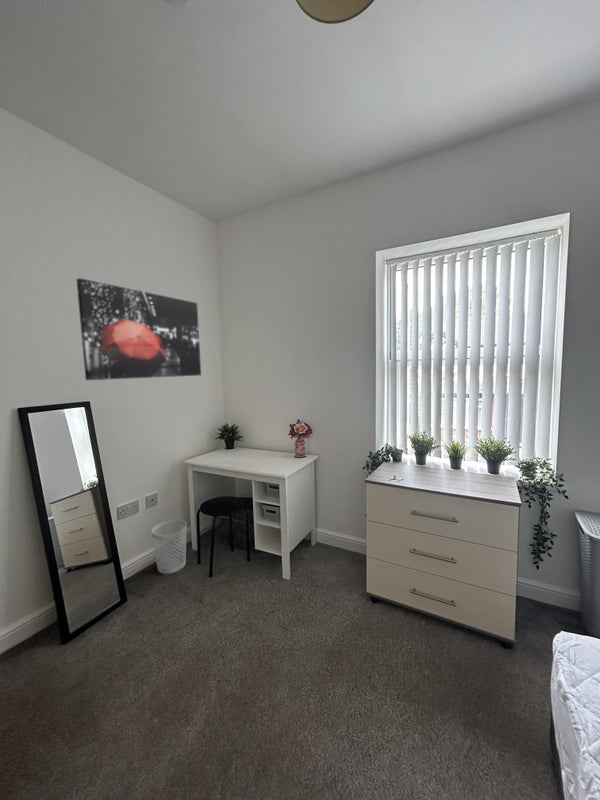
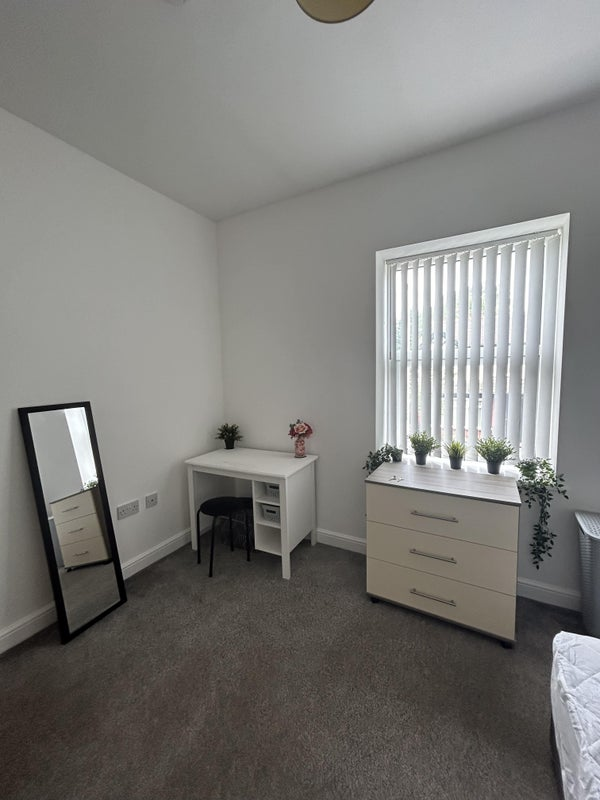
- wall art [75,277,202,381]
- wastebasket [150,519,188,575]
